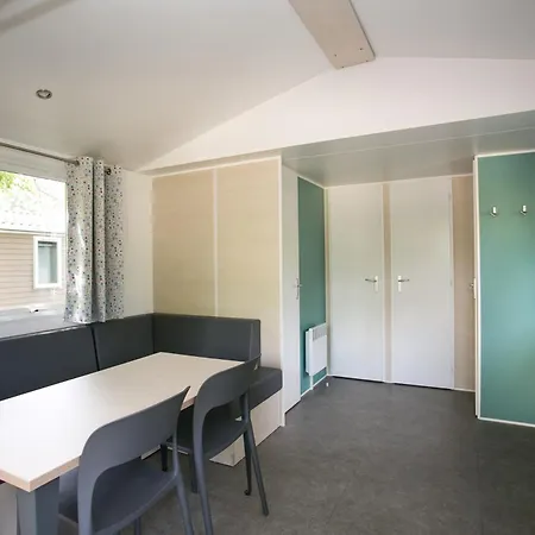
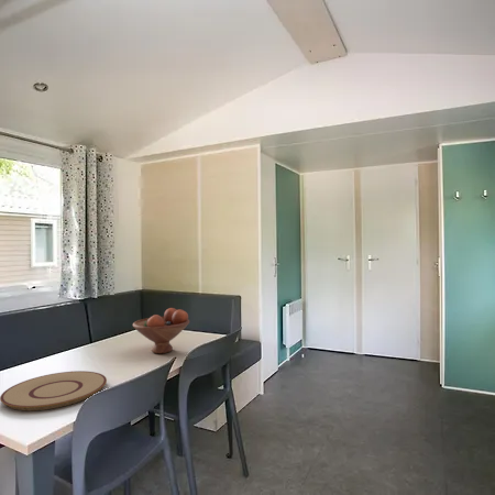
+ fruit bowl [132,307,190,354]
+ plate [0,370,108,411]
